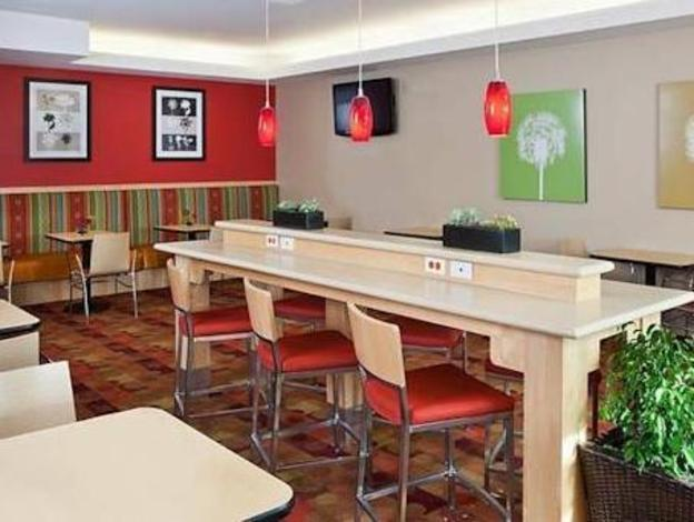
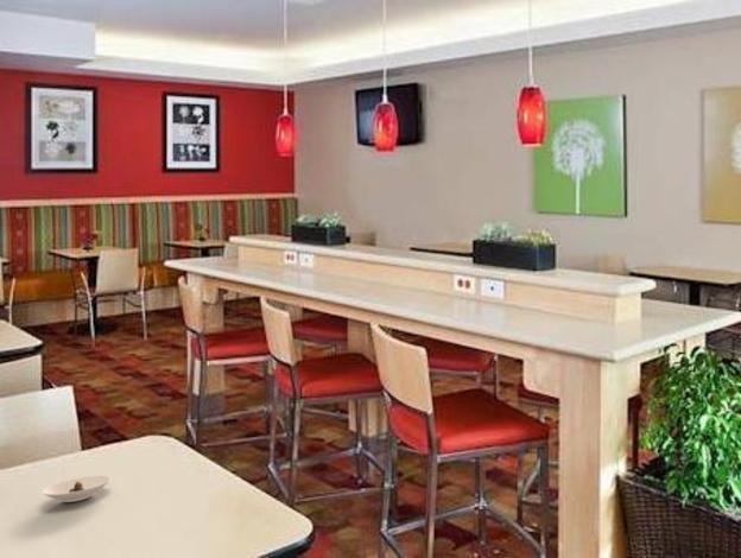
+ saucer [40,474,112,503]
